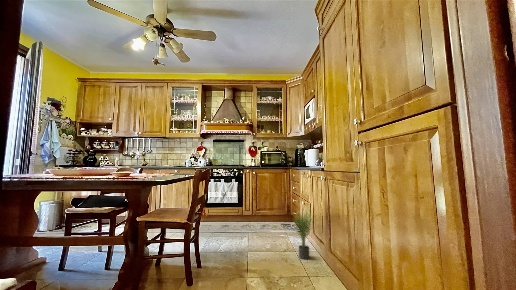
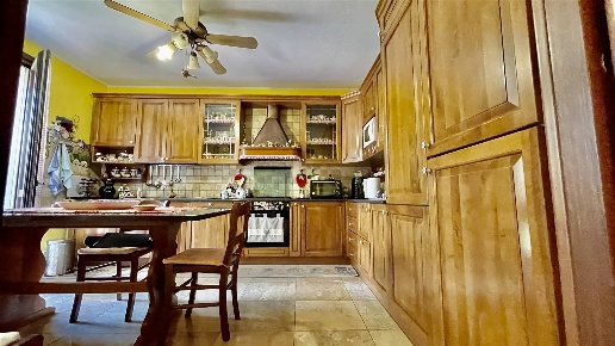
- potted plant [291,207,316,260]
